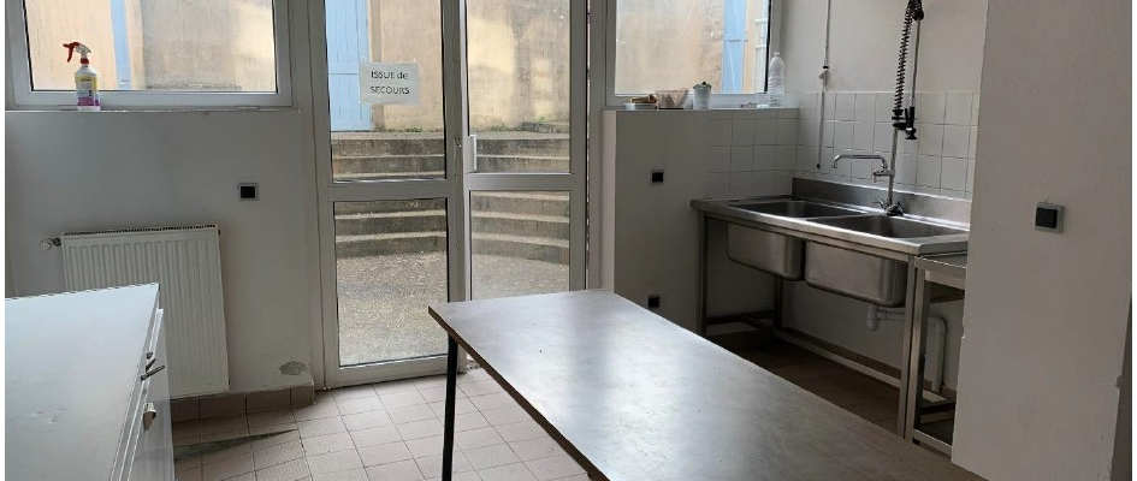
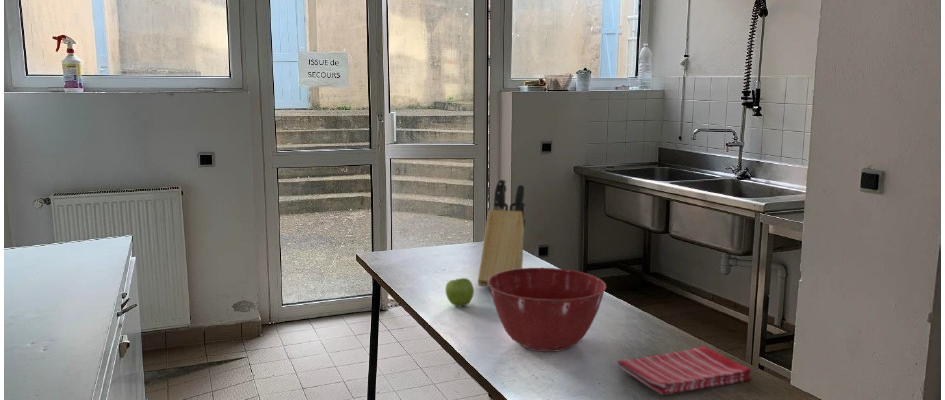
+ dish towel [616,346,752,396]
+ mixing bowl [488,267,607,353]
+ fruit [444,277,475,308]
+ knife block [477,178,526,288]
